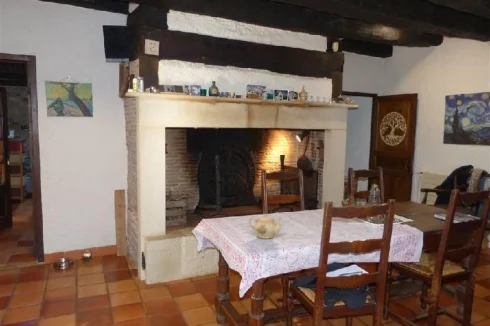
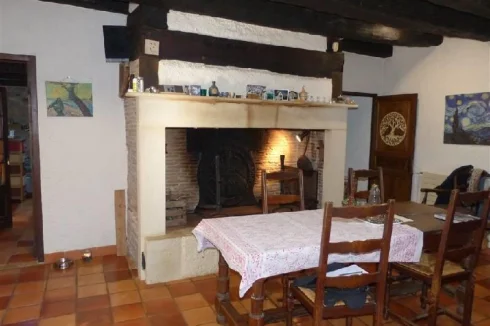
- teapot [248,213,282,240]
